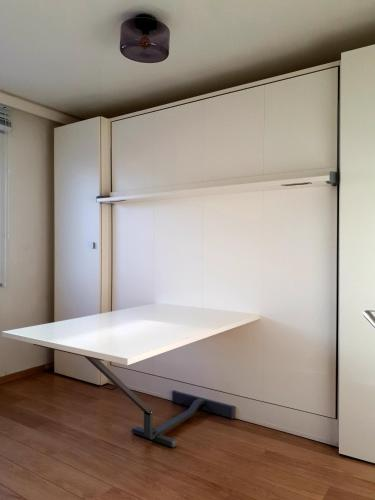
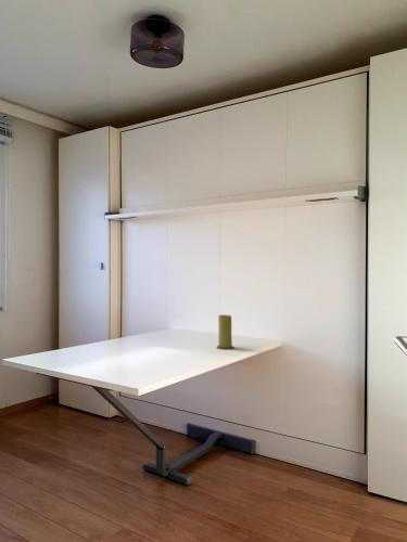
+ candle [215,314,236,350]
